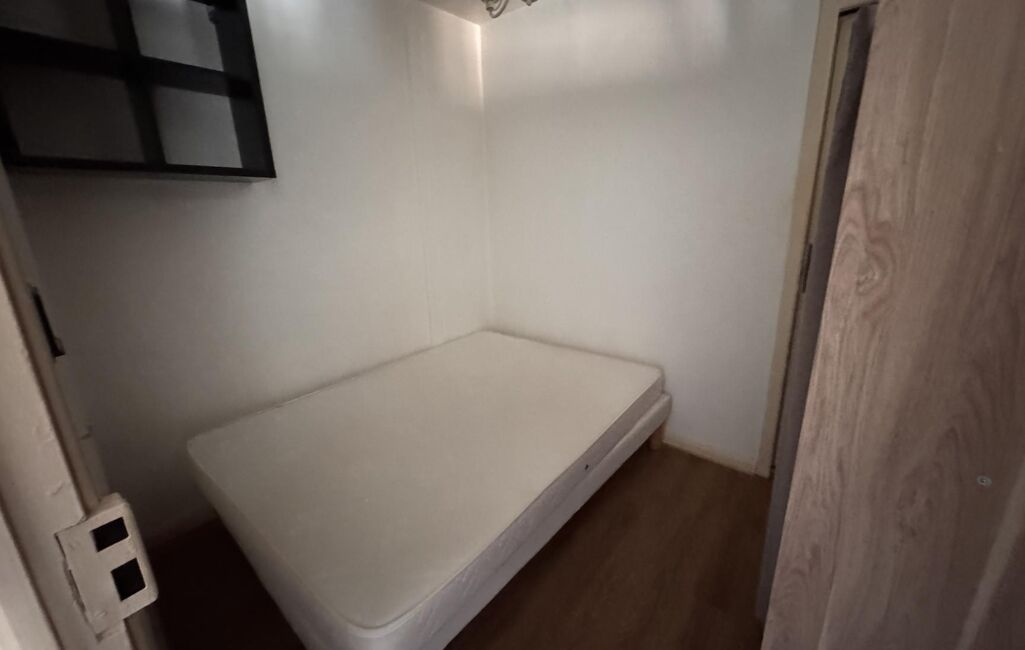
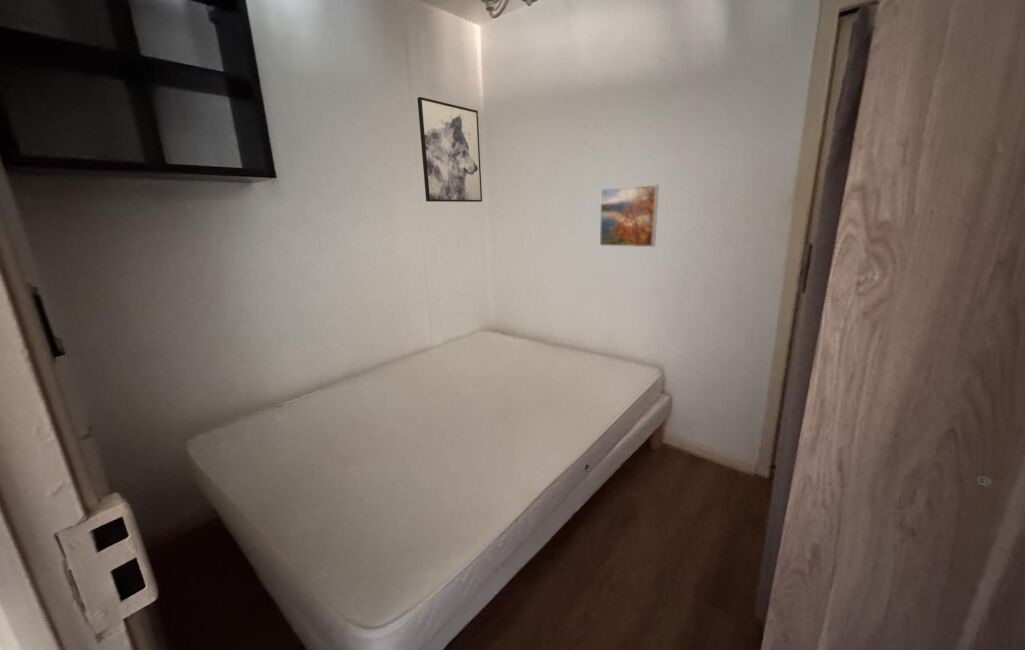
+ wall art [416,96,483,203]
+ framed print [598,184,660,248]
